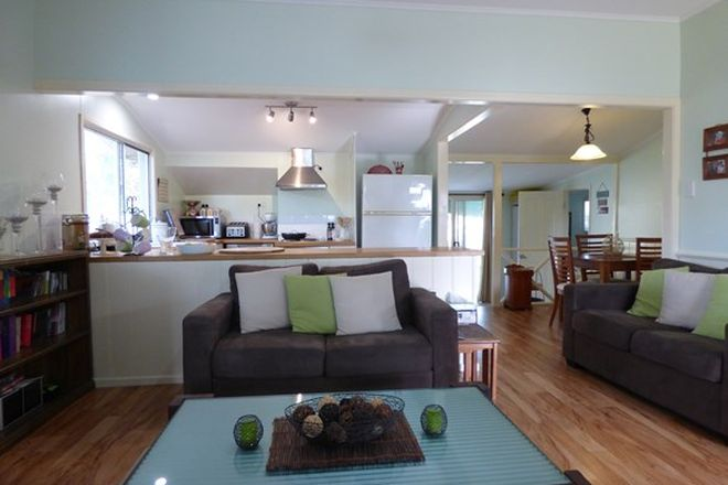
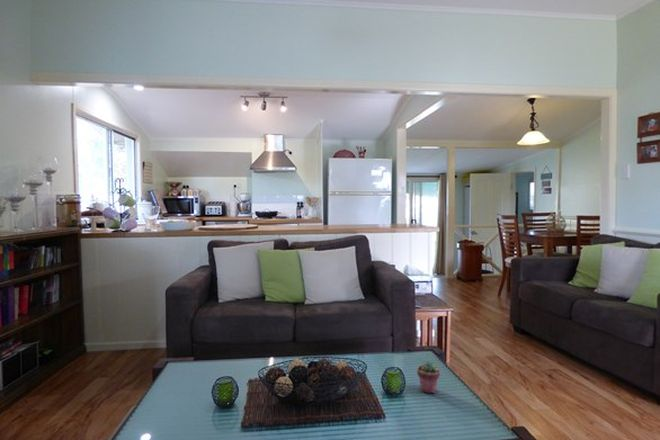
+ potted succulent [416,360,441,394]
